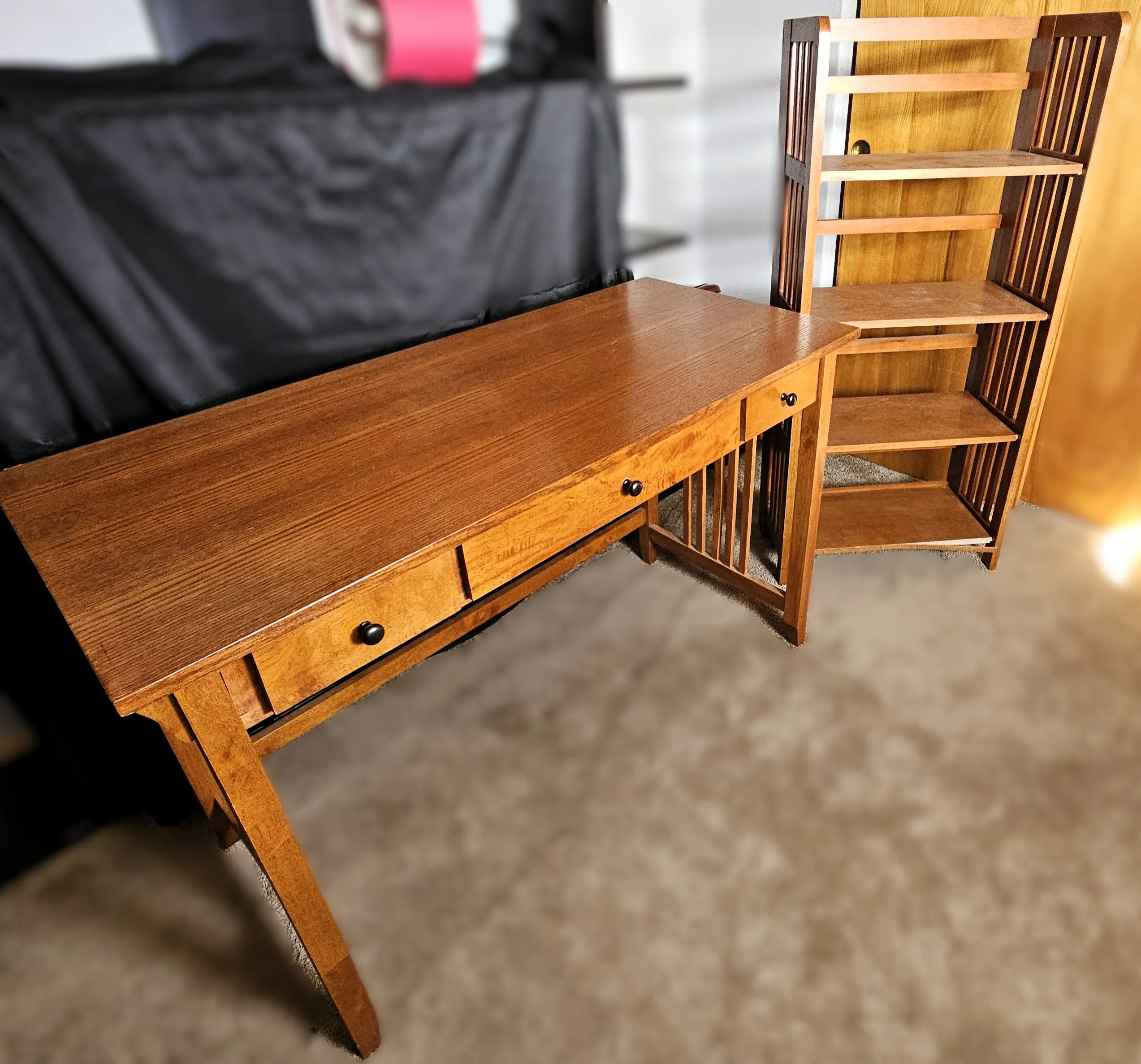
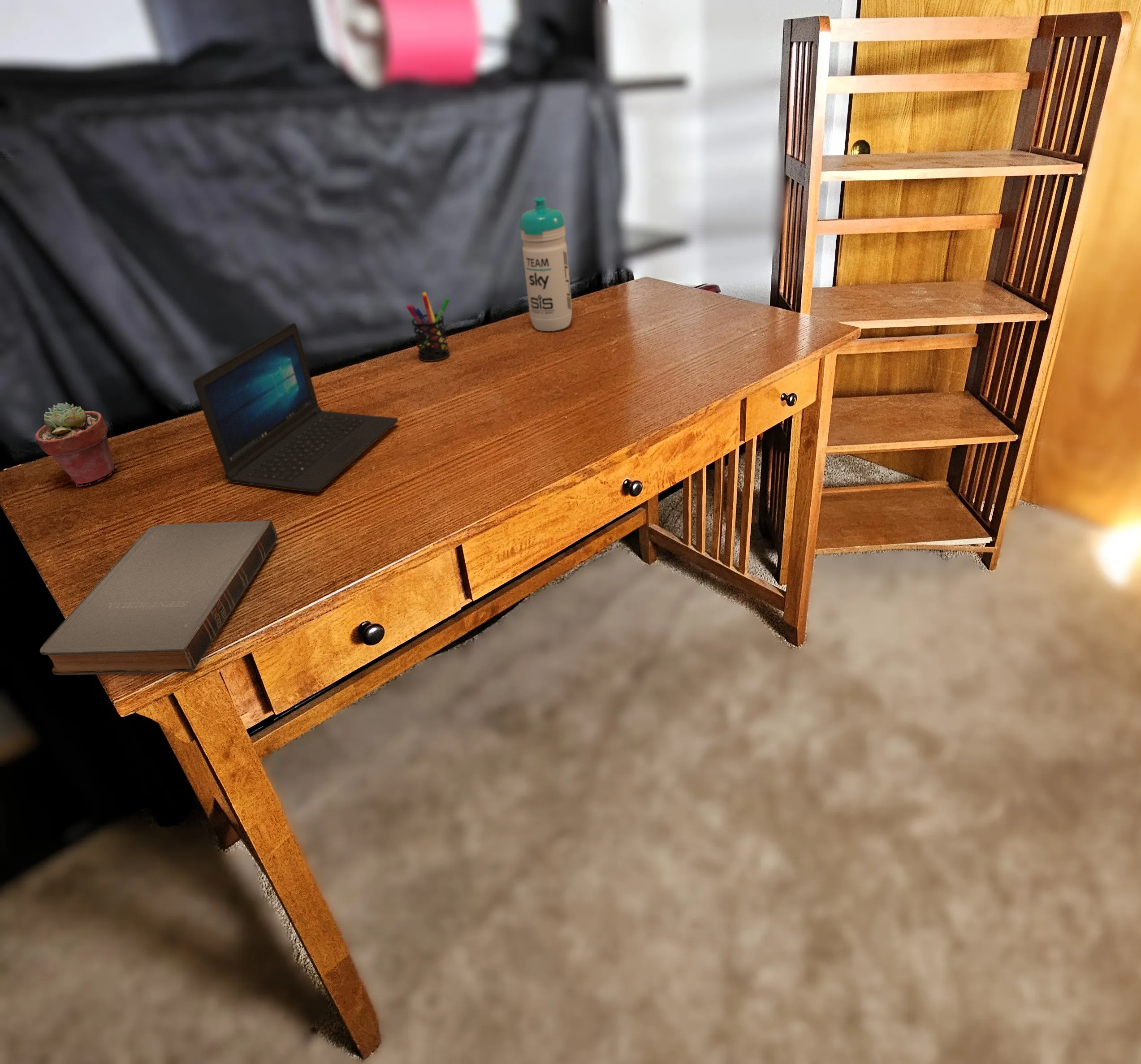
+ book [39,520,278,675]
+ pen holder [406,291,450,362]
+ water bottle [519,196,573,332]
+ potted succulent [35,402,118,487]
+ laptop [193,323,398,493]
